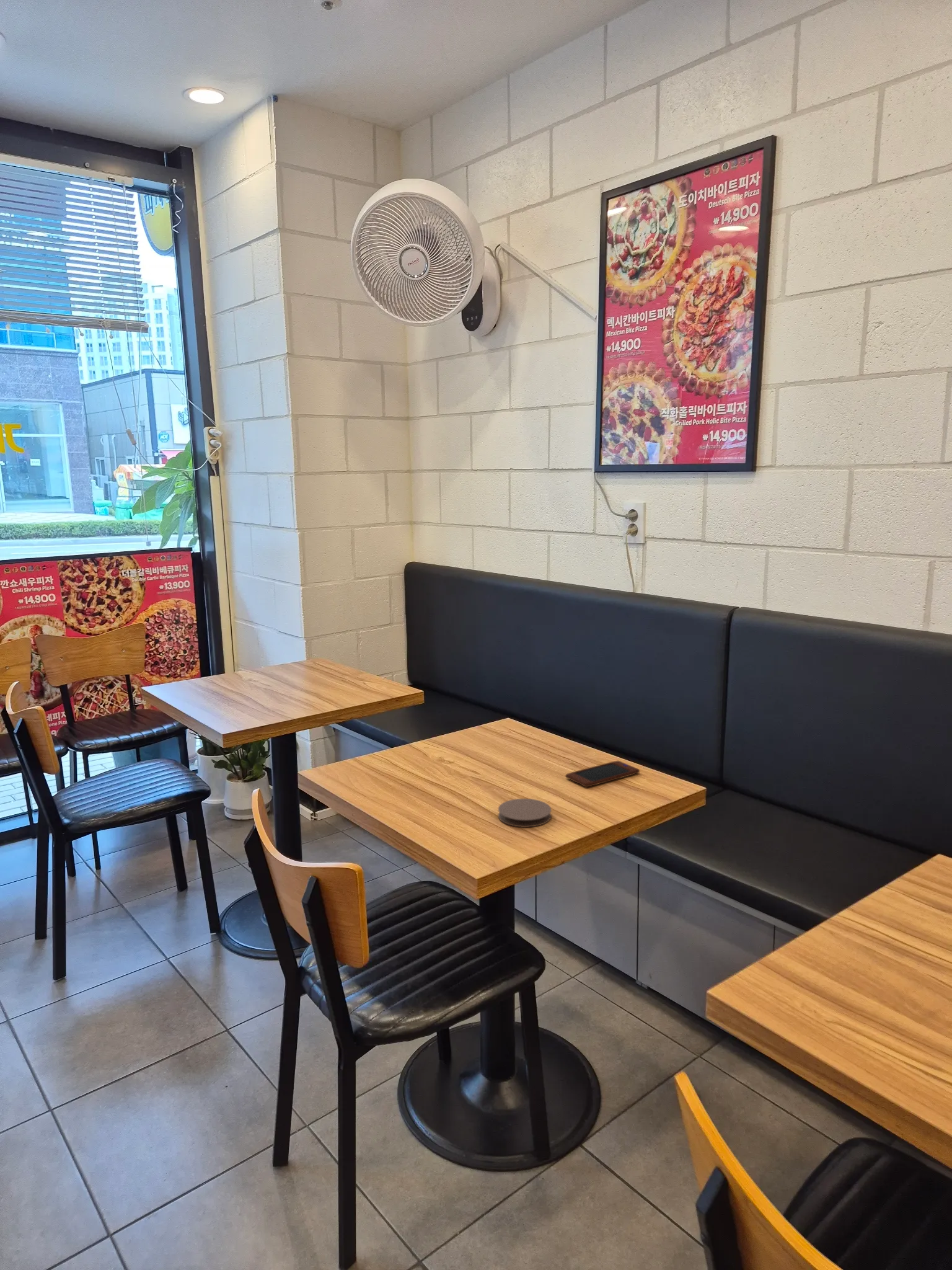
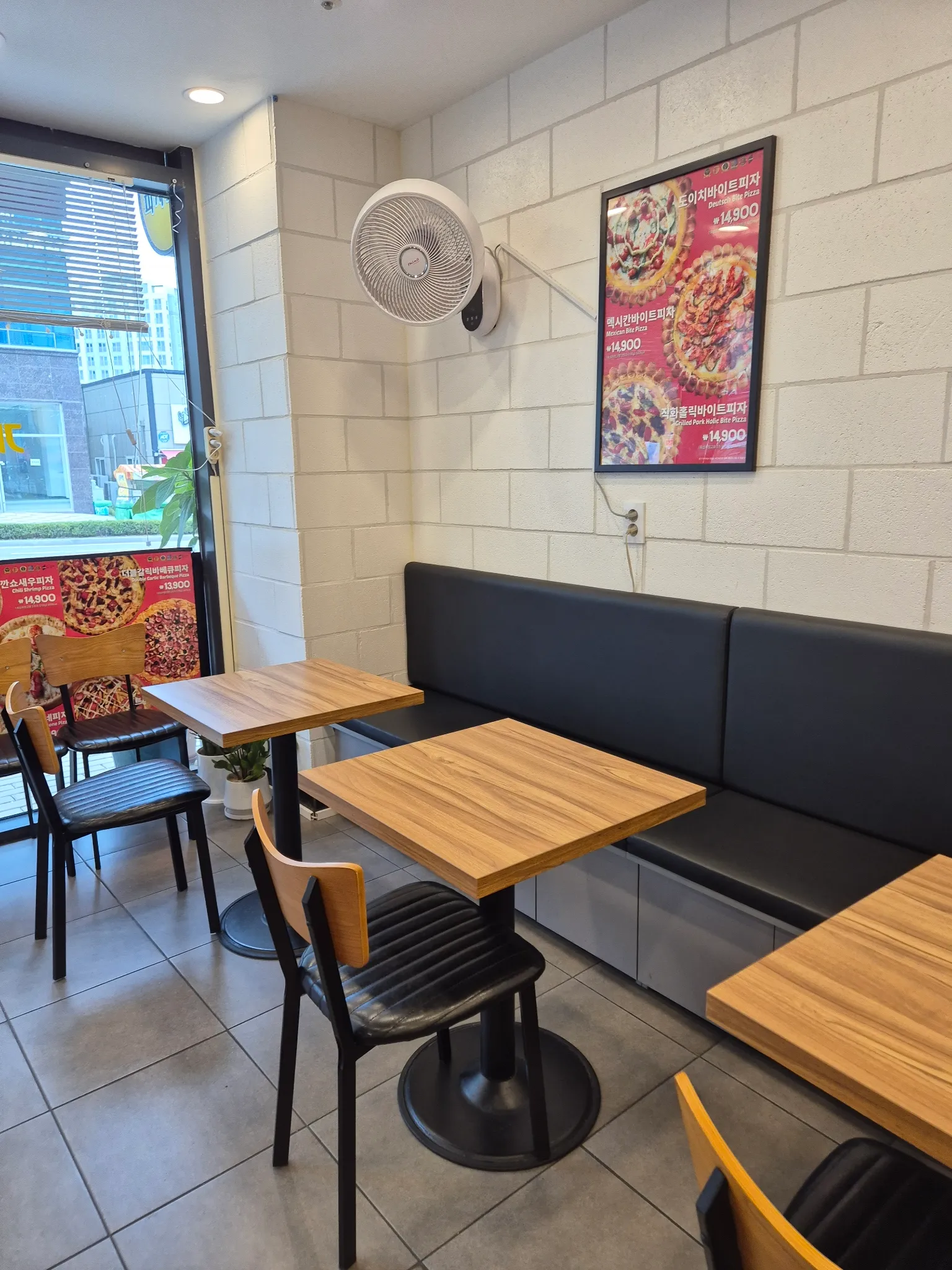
- coaster [498,798,552,828]
- smartphone [565,760,640,788]
